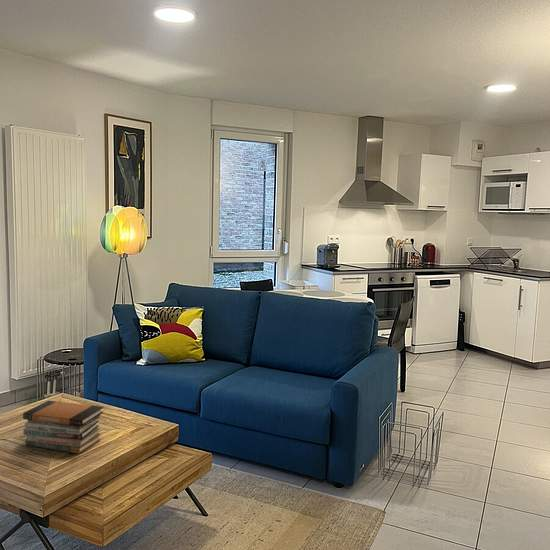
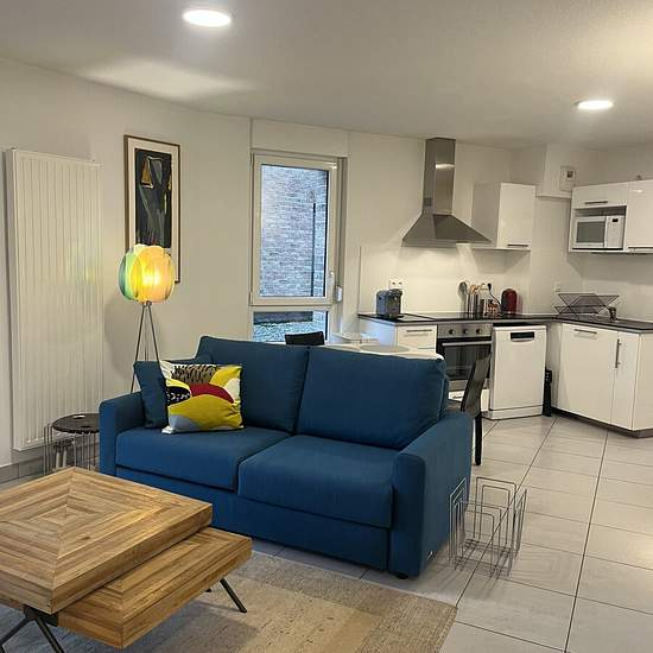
- book stack [22,400,104,455]
